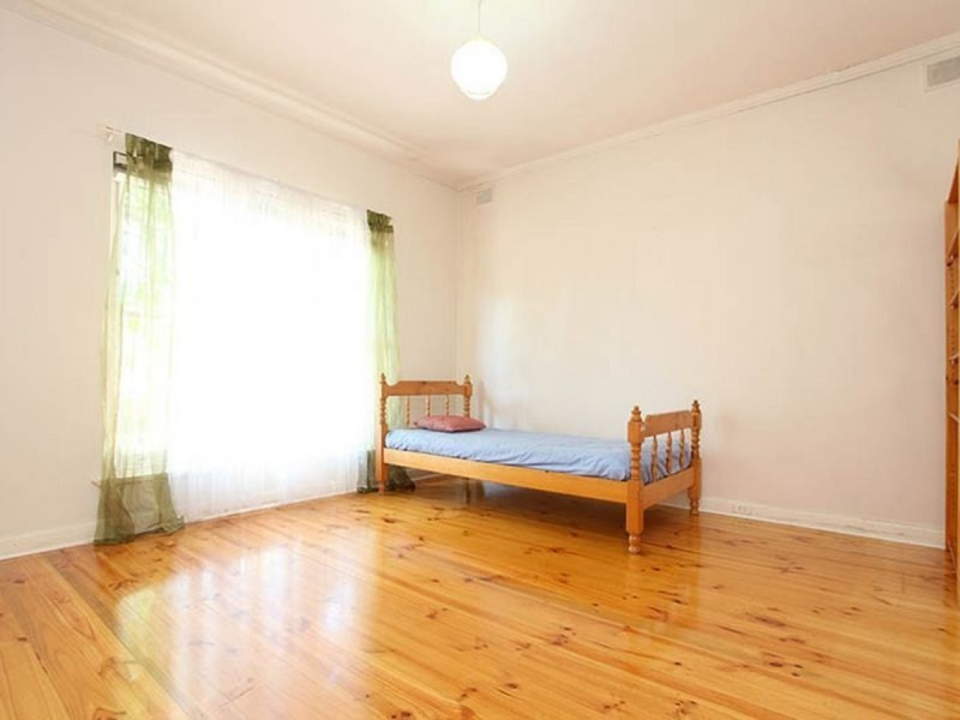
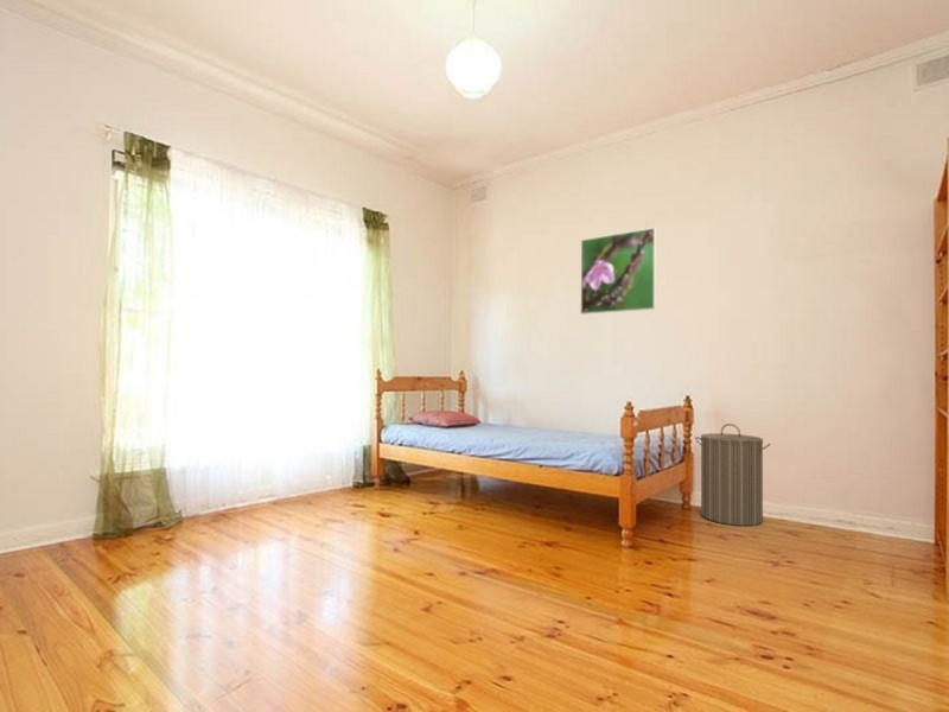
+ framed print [579,227,657,316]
+ laundry hamper [694,422,772,527]
